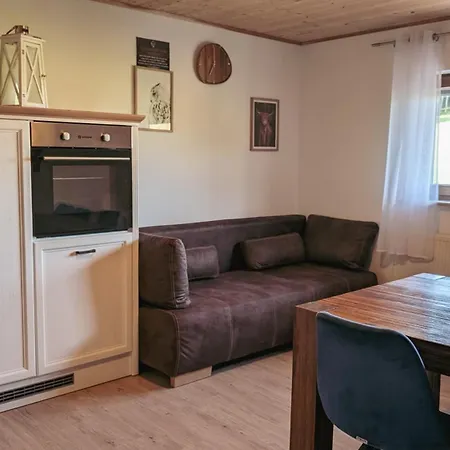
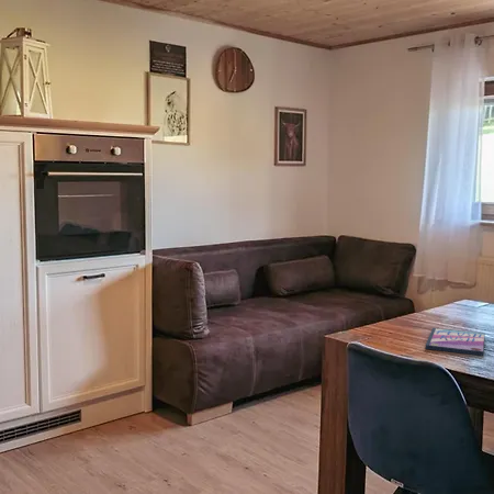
+ video game case [425,327,486,357]
